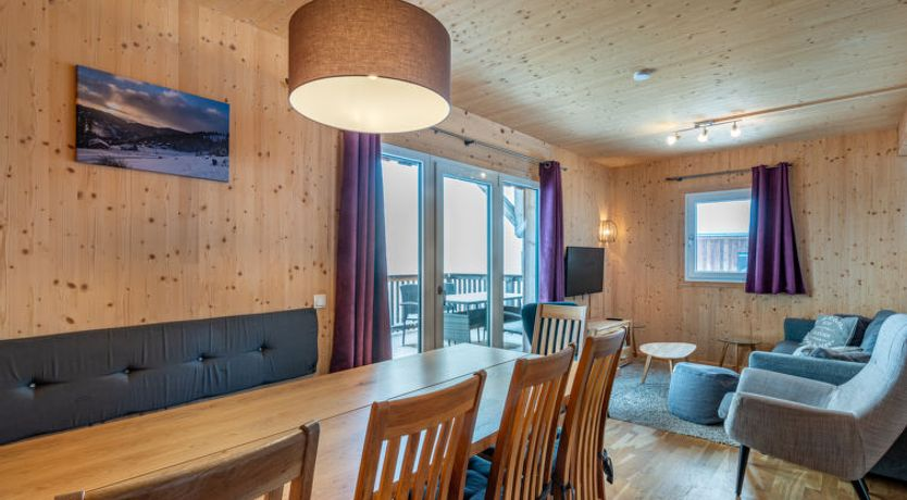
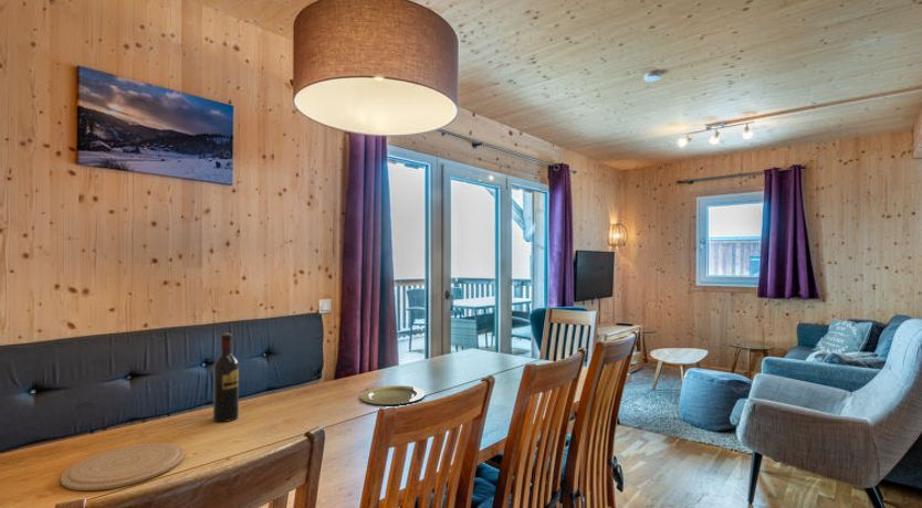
+ plate [60,442,186,491]
+ plate [359,384,427,406]
+ wine bottle [212,332,240,423]
